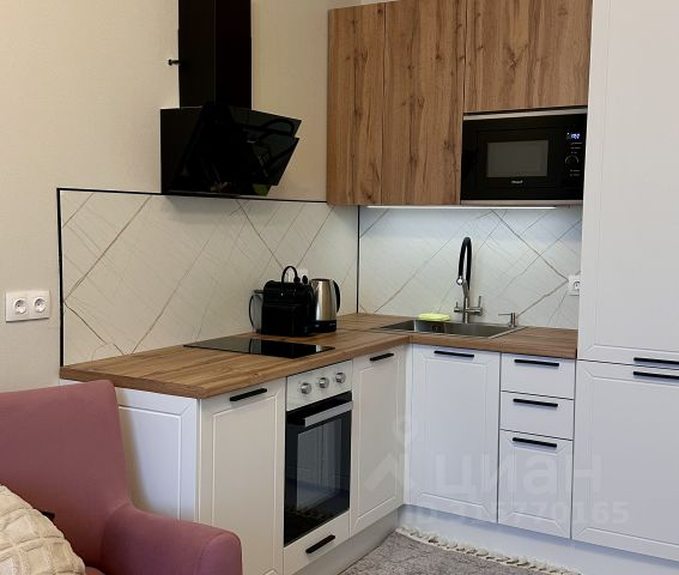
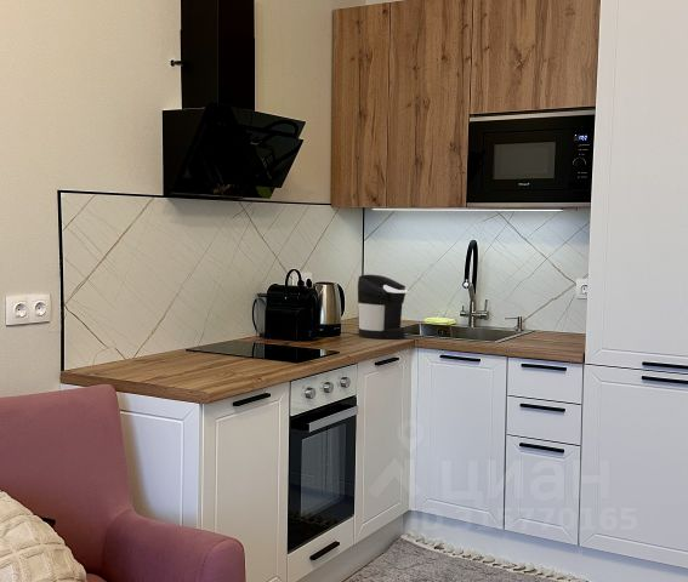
+ coffee maker [357,274,409,340]
